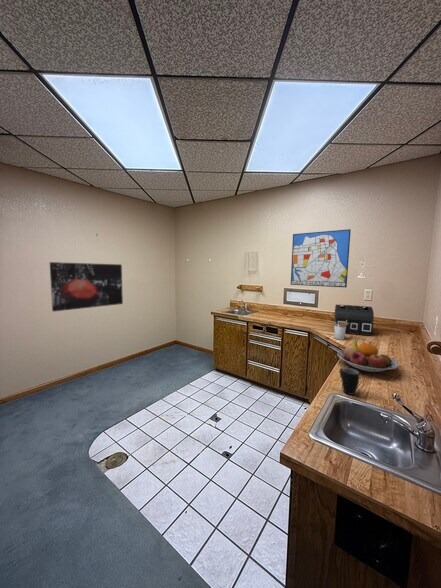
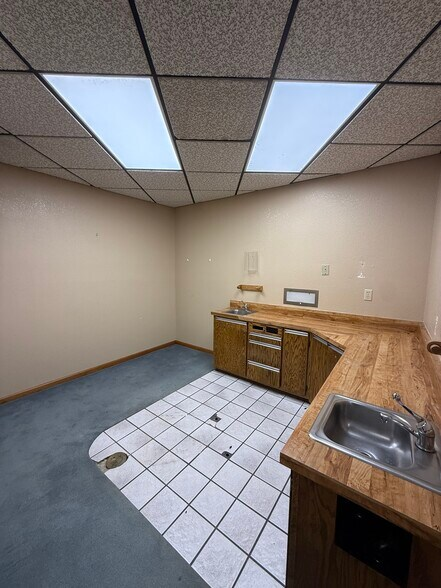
- wall art [290,228,352,289]
- wall art [49,261,124,313]
- utensil holder [332,320,349,341]
- mug [339,367,360,396]
- fruit bowl [336,339,400,373]
- treasure chest [333,304,375,336]
